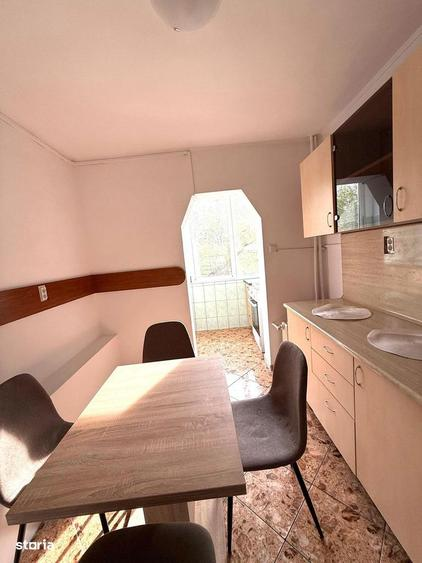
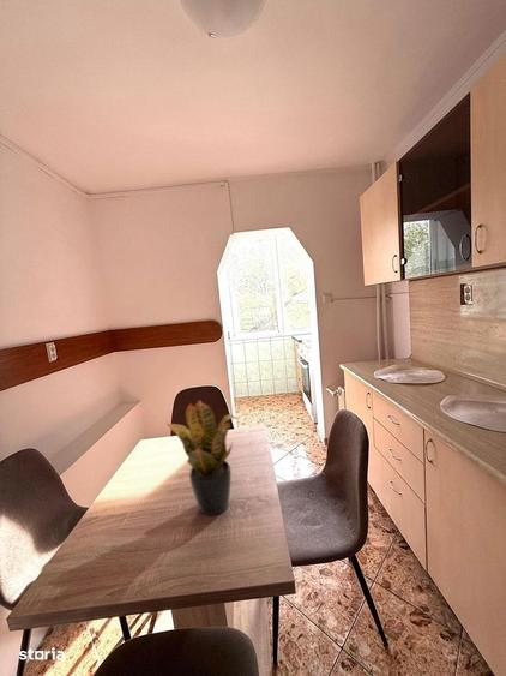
+ potted plant [165,399,239,516]
